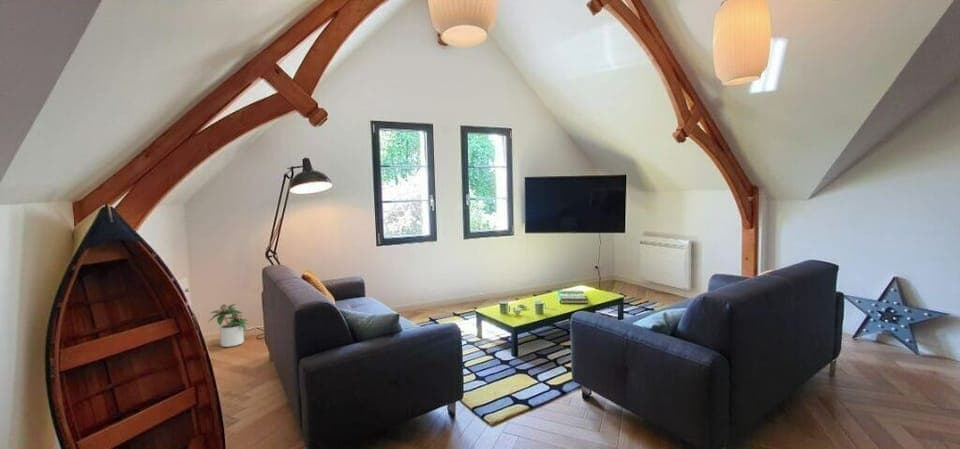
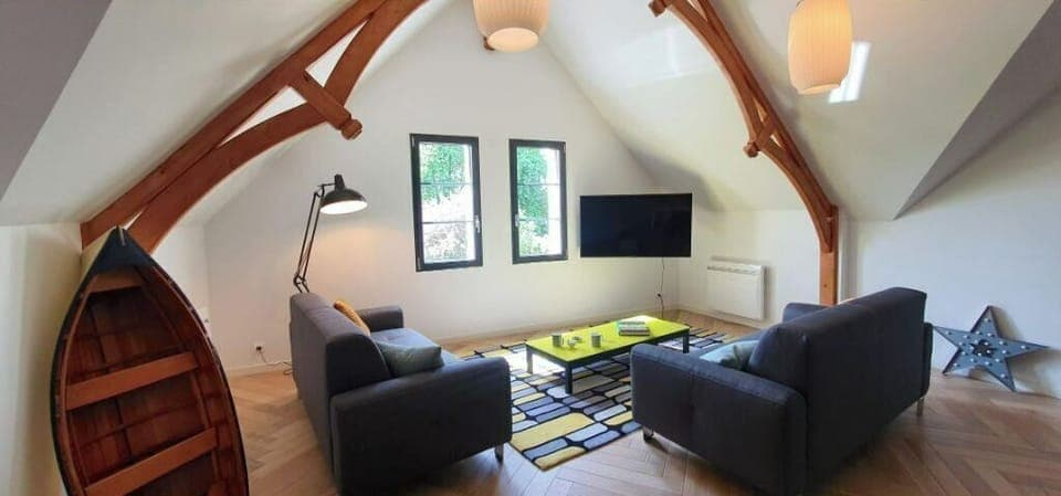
- potted plant [208,303,250,348]
